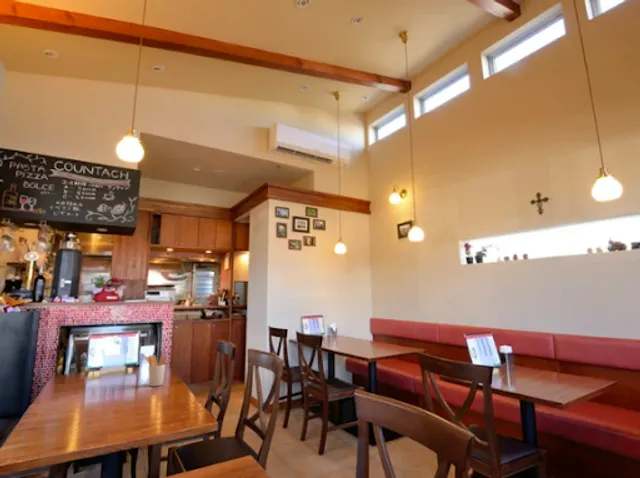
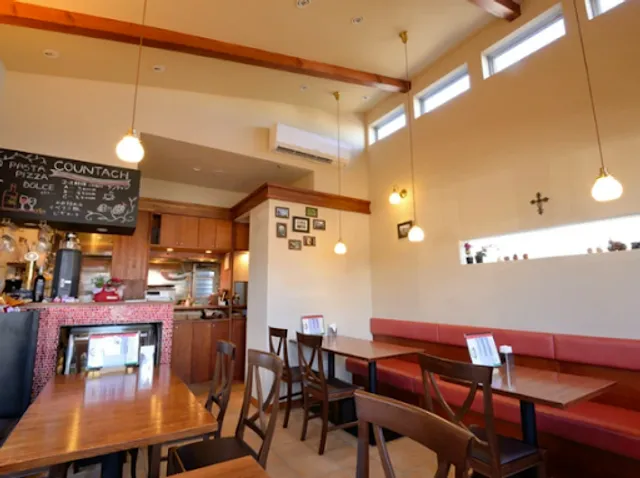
- utensil holder [143,354,167,387]
